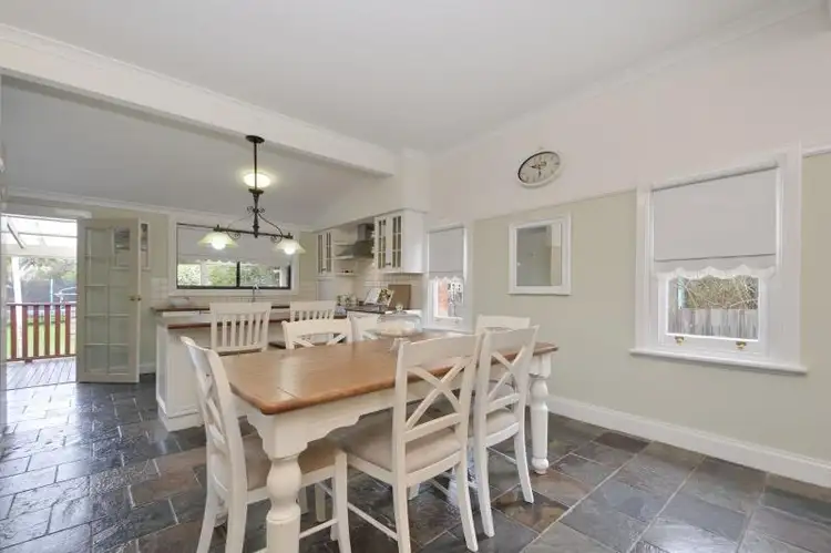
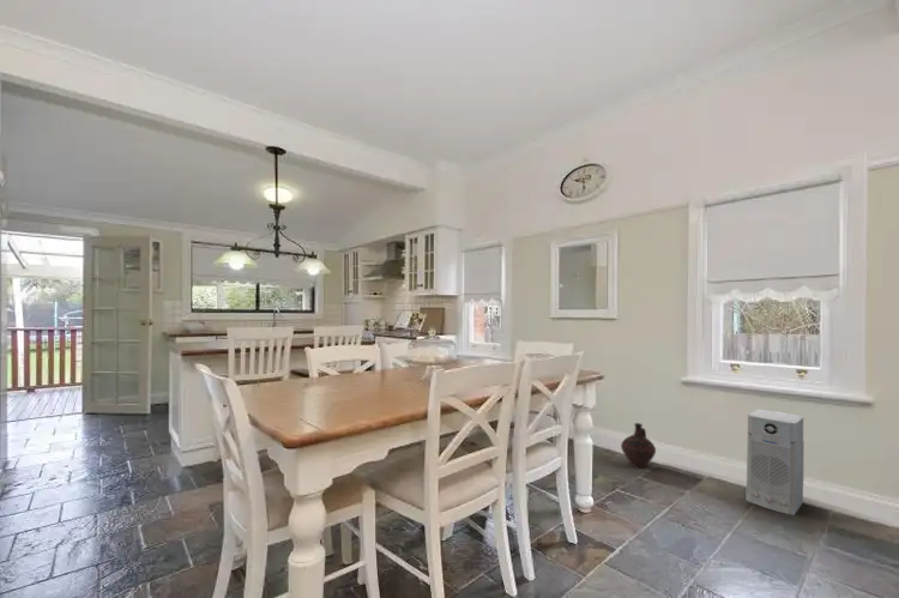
+ ceramic jug [620,422,657,469]
+ air purifier [744,409,806,517]
